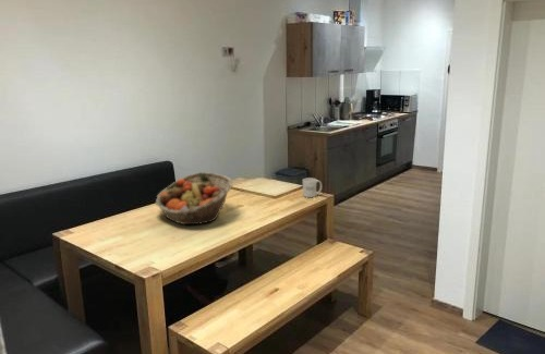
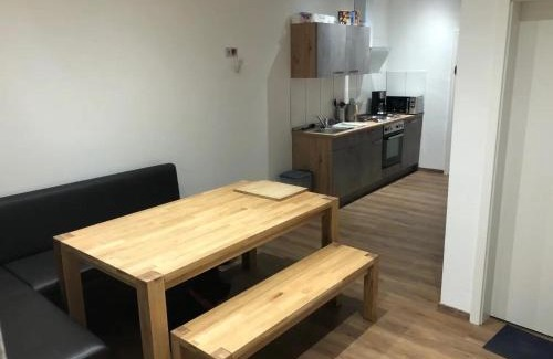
- mug [302,176,323,198]
- fruit basket [155,171,233,225]
